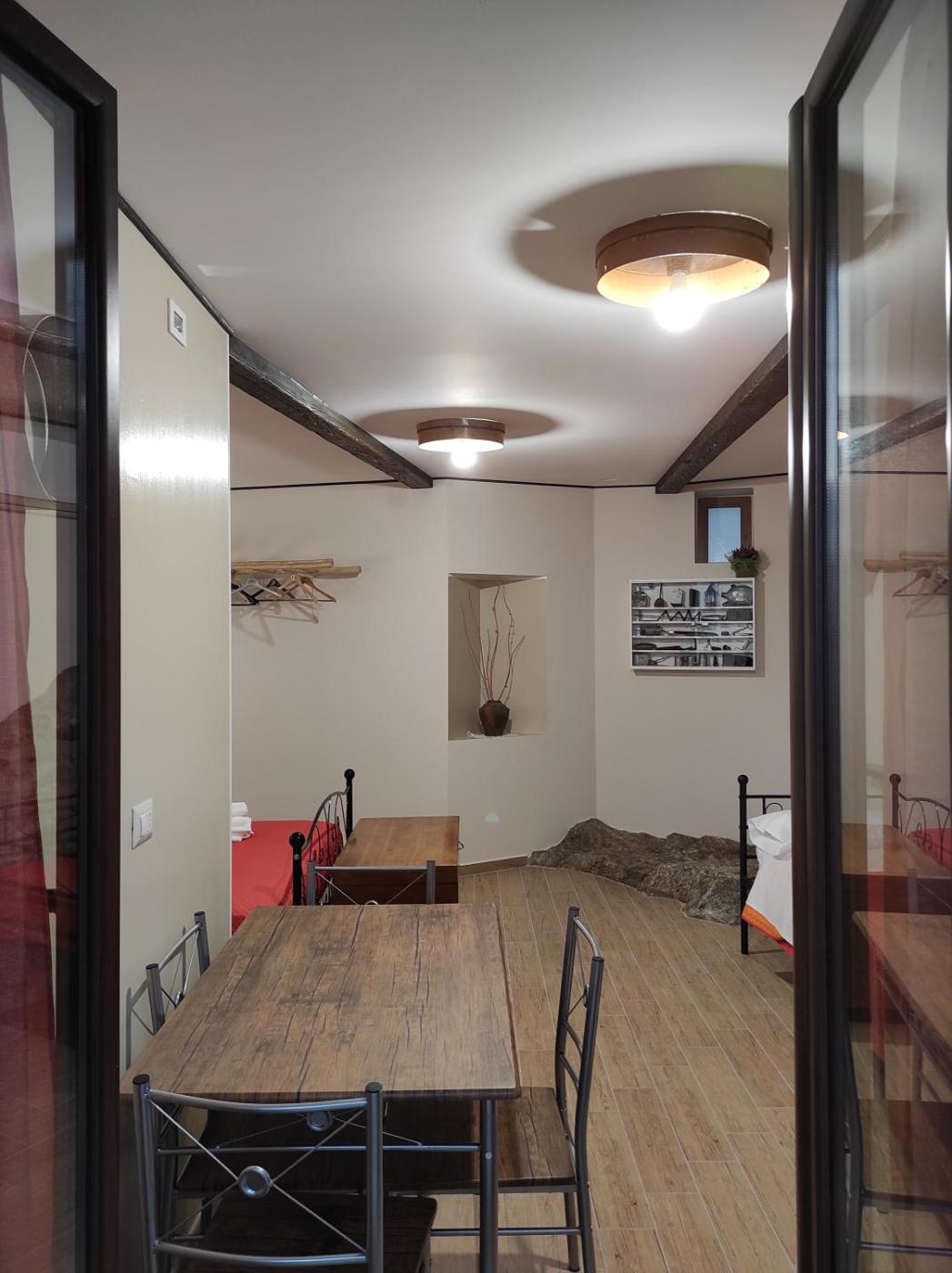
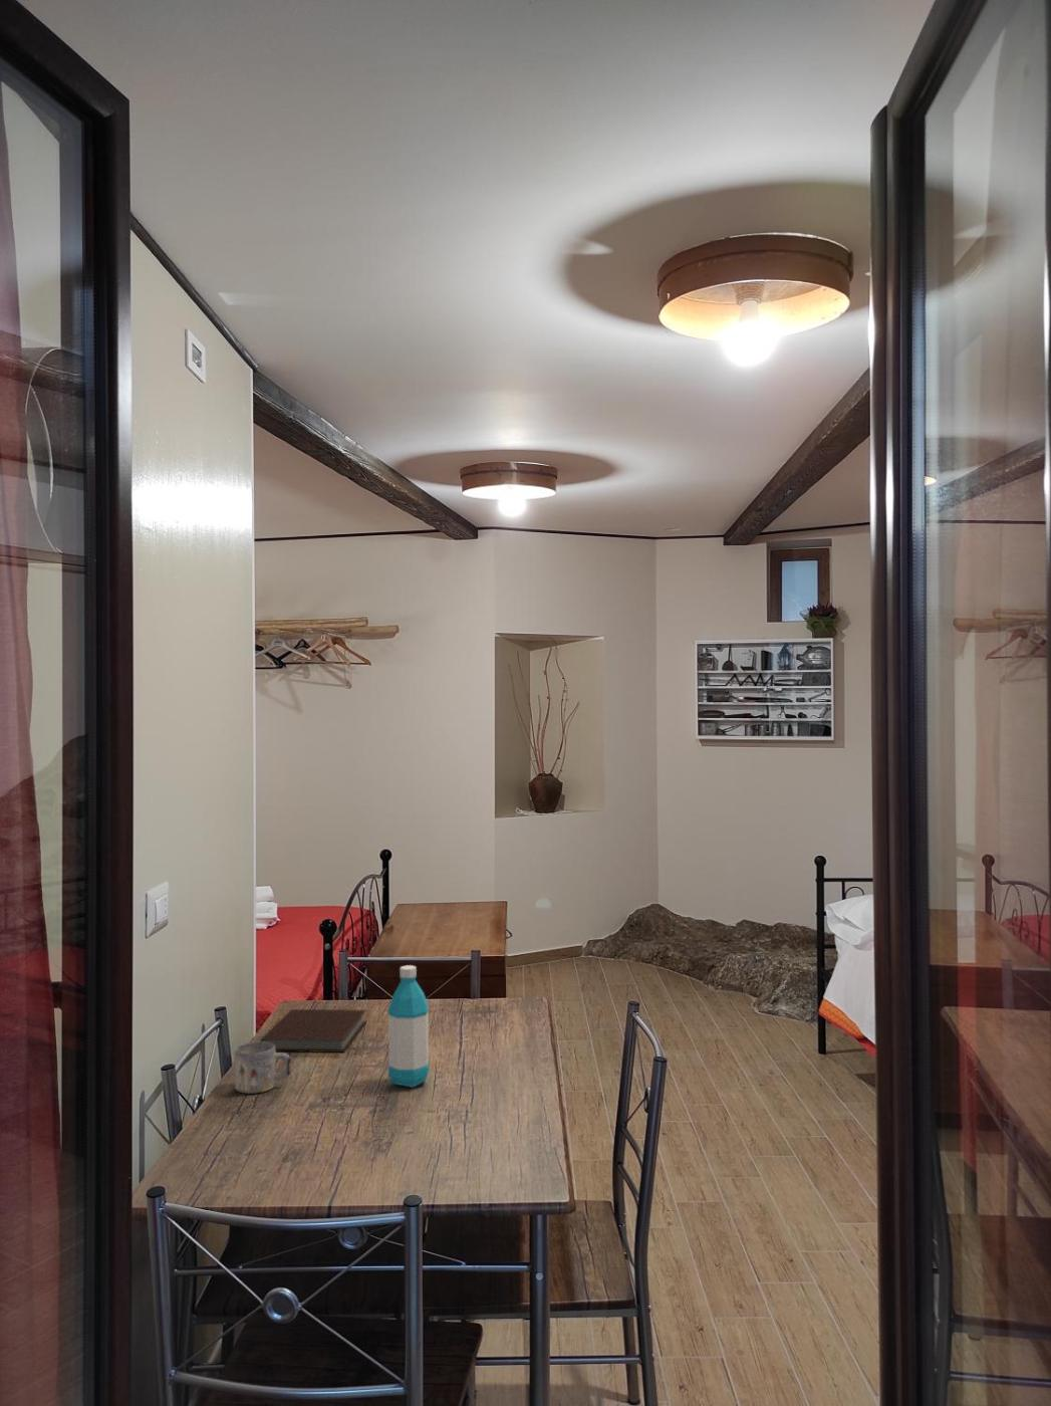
+ water bottle [386,964,431,1089]
+ notebook [259,1008,368,1054]
+ mug [234,1040,294,1095]
